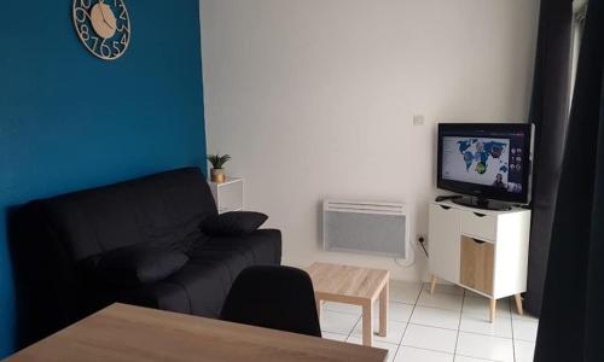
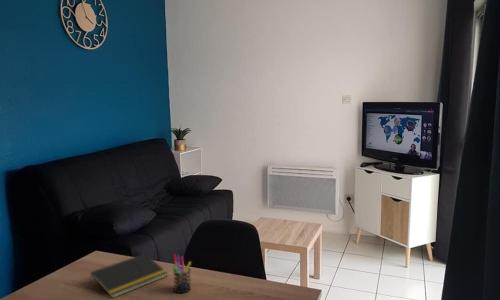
+ notepad [89,253,169,299]
+ pen holder [172,254,192,294]
